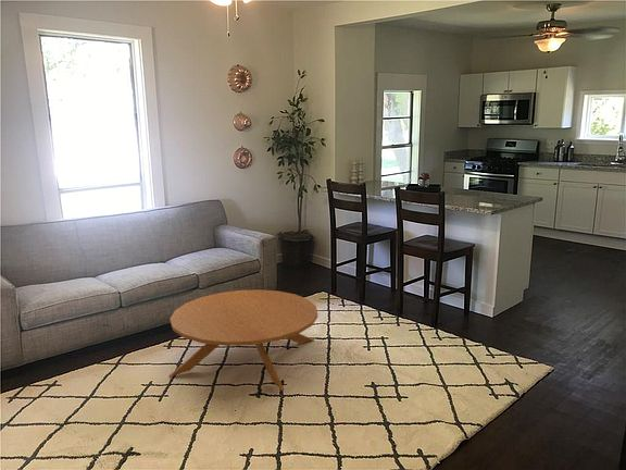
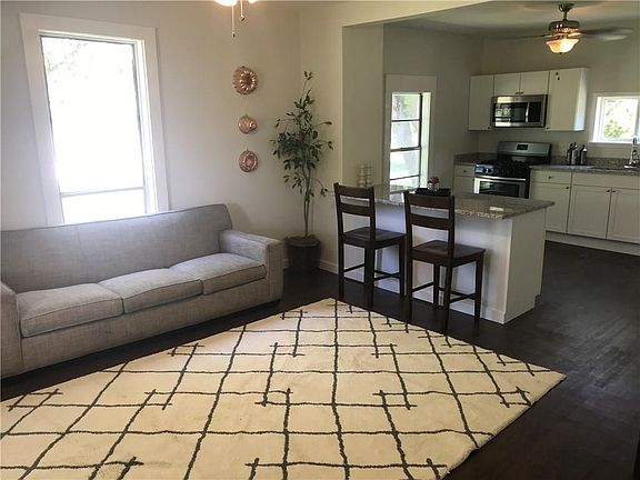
- coffee table [167,288,318,392]
